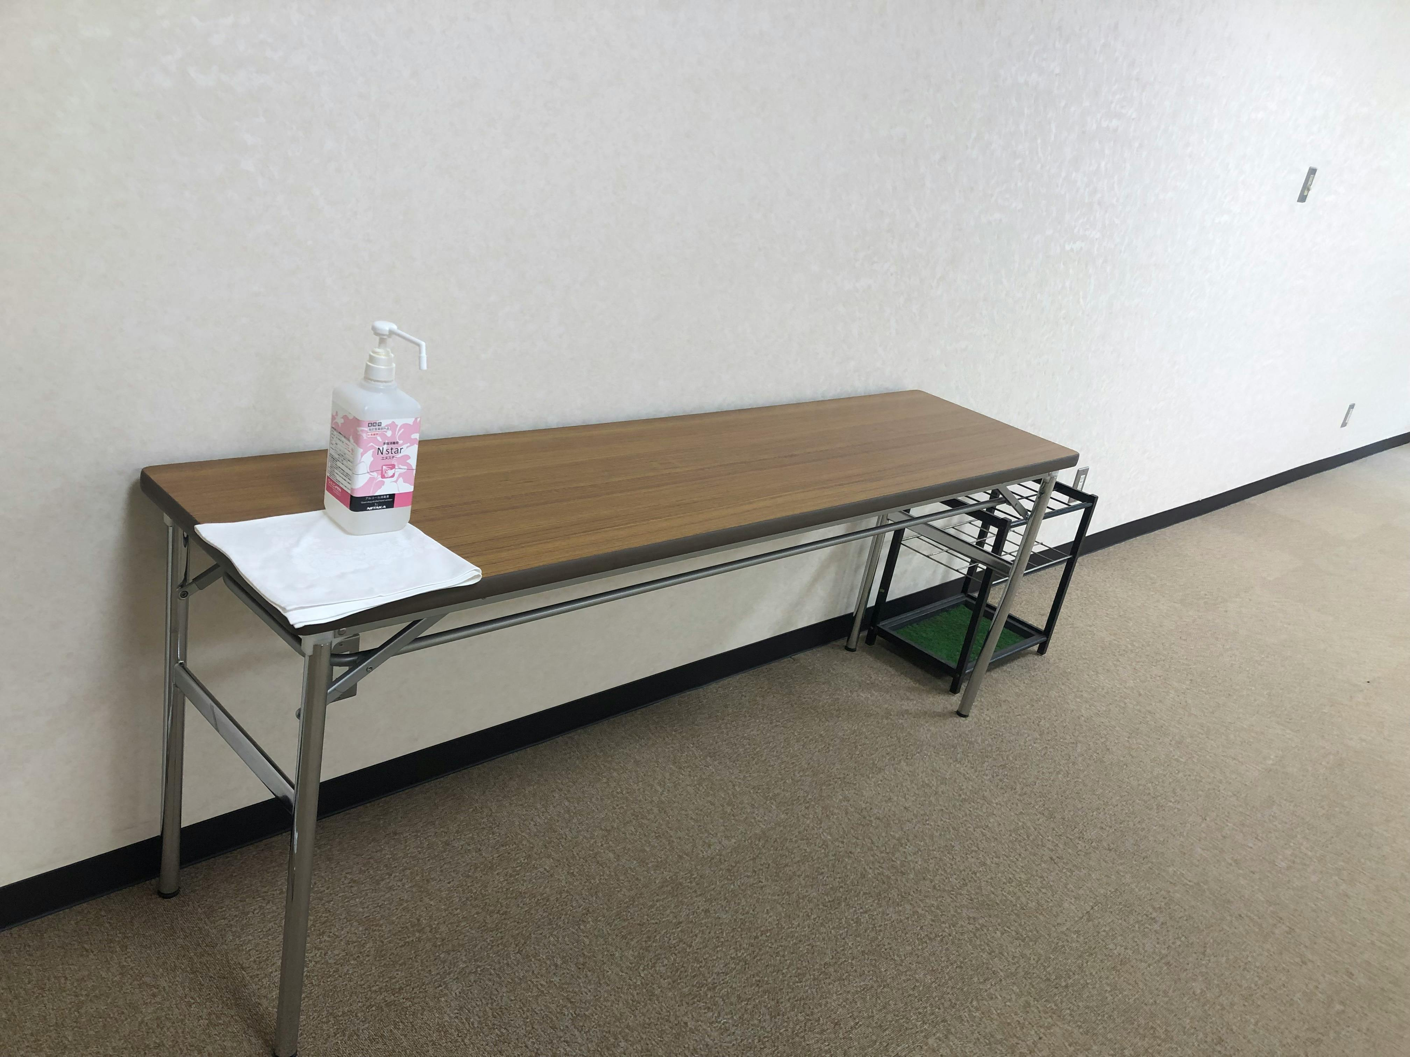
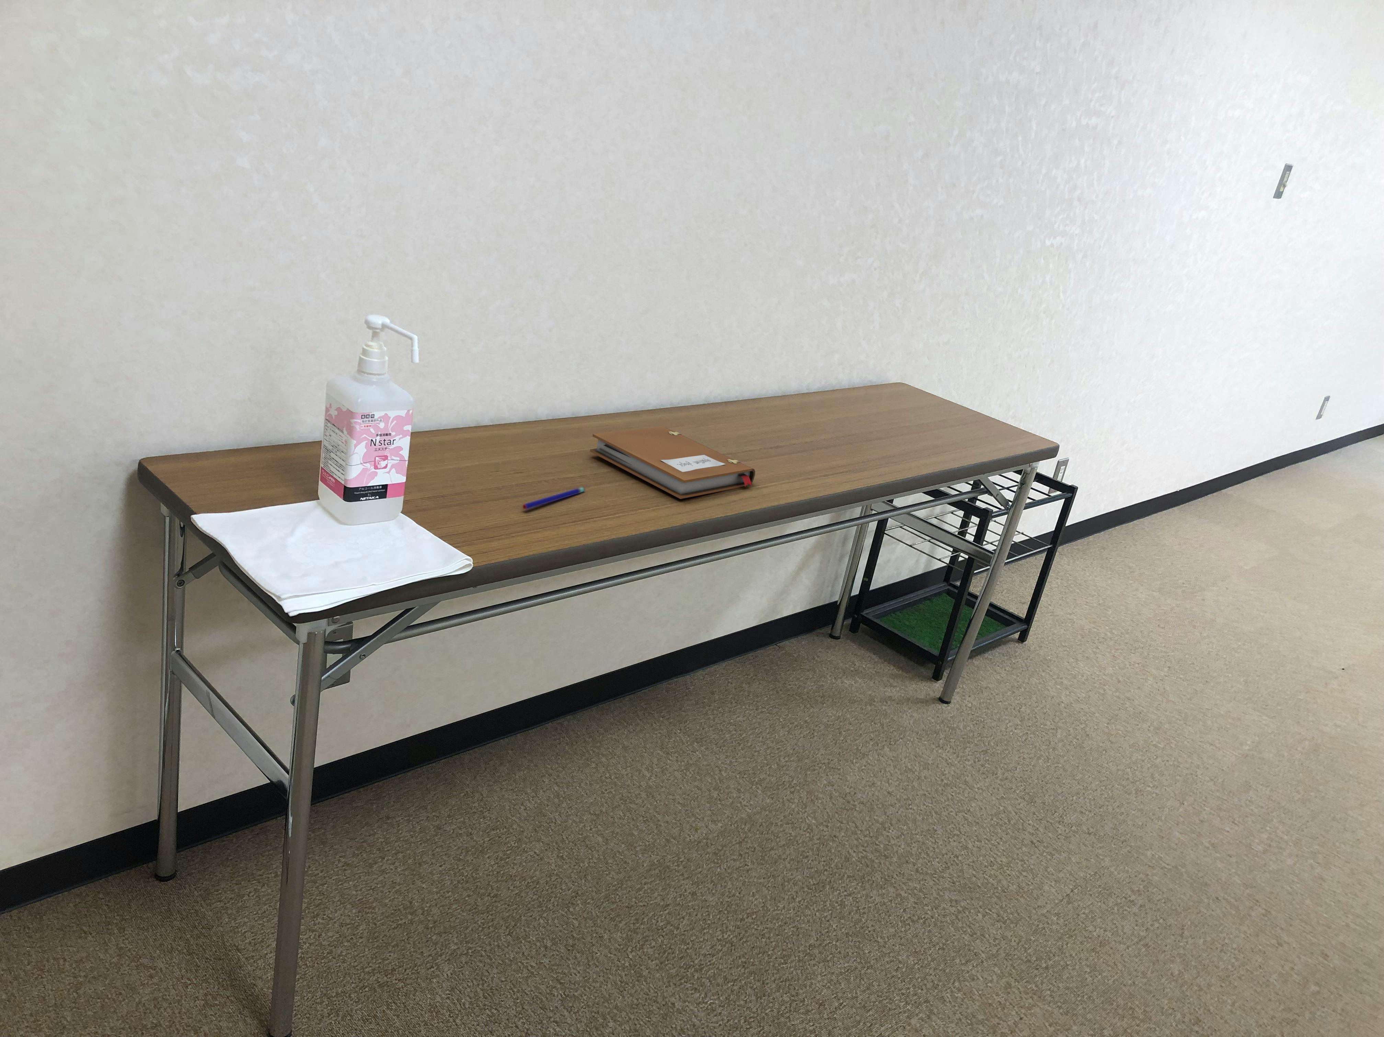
+ notebook [590,427,755,499]
+ pen [522,487,585,510]
